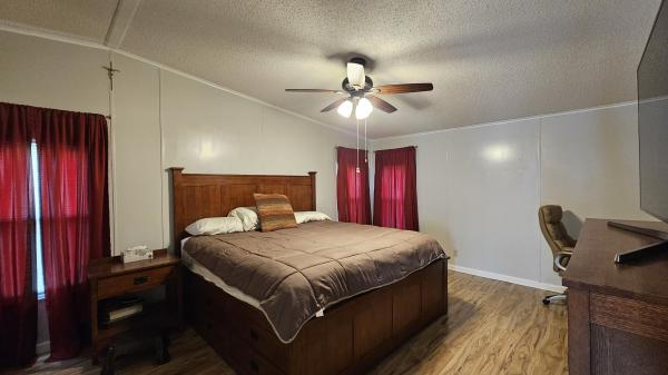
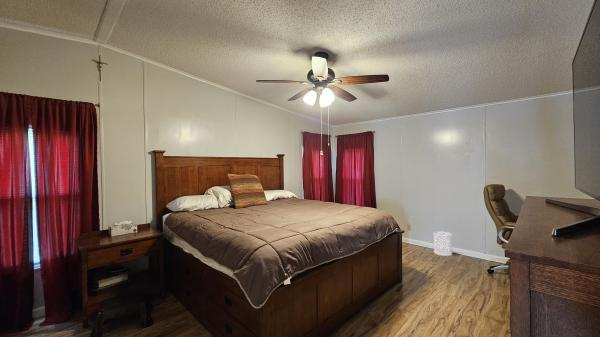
+ wastebasket [433,230,453,257]
